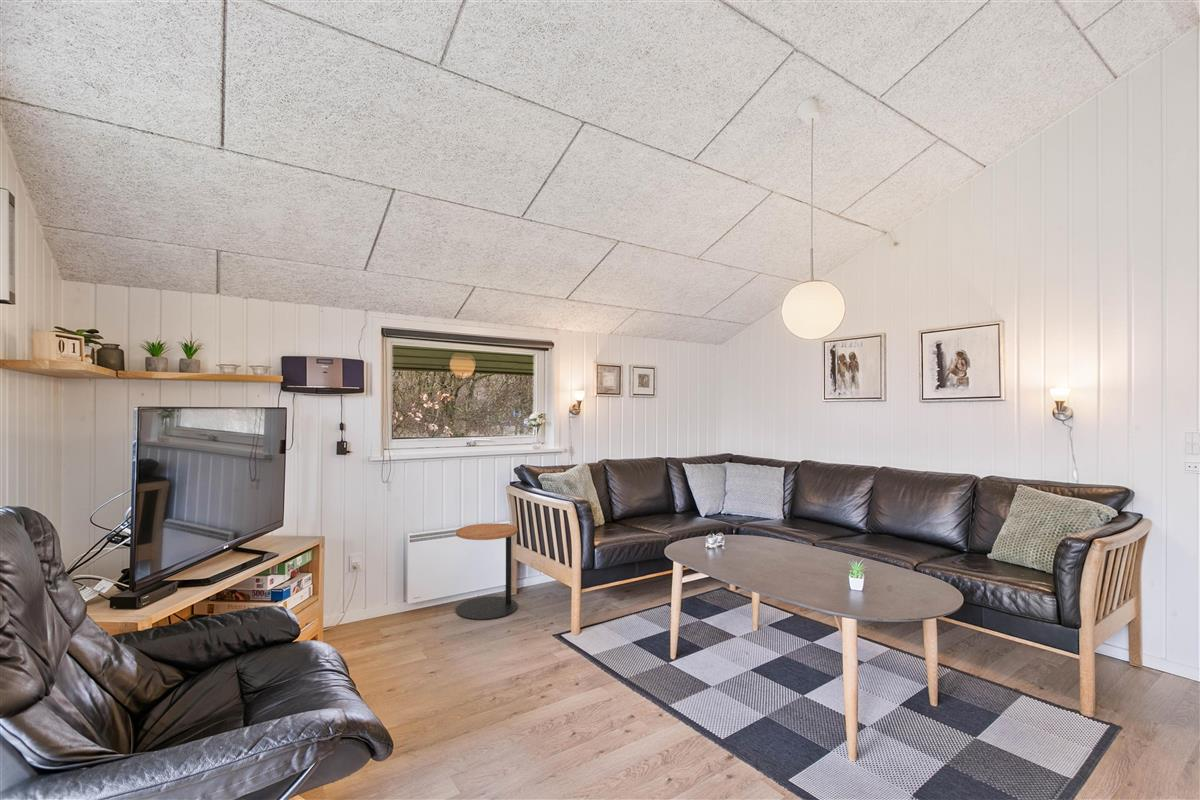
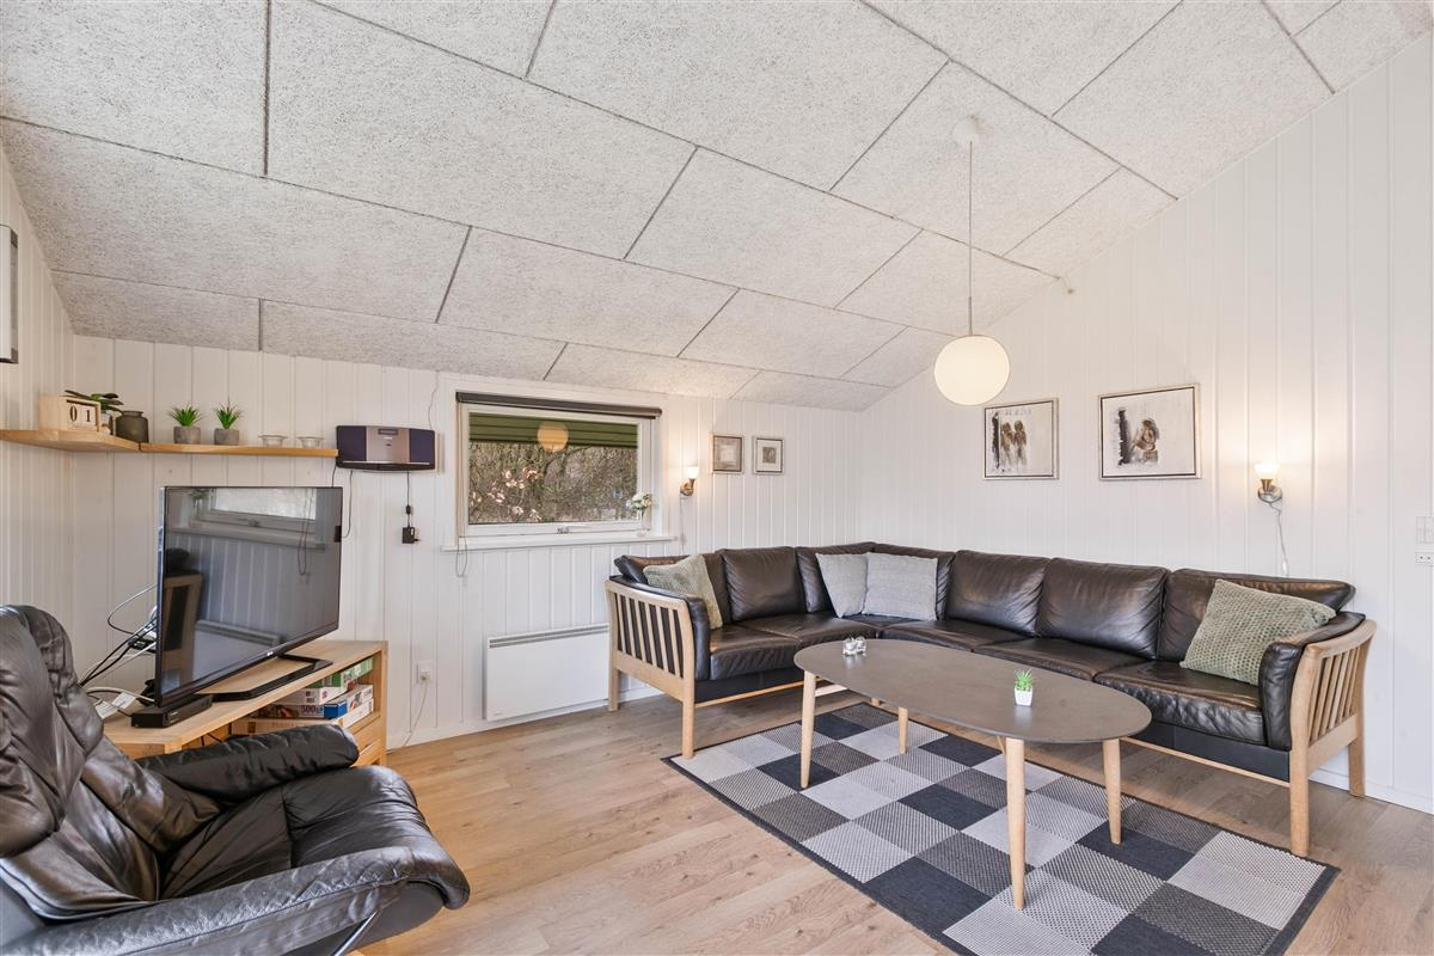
- side table [455,522,519,621]
